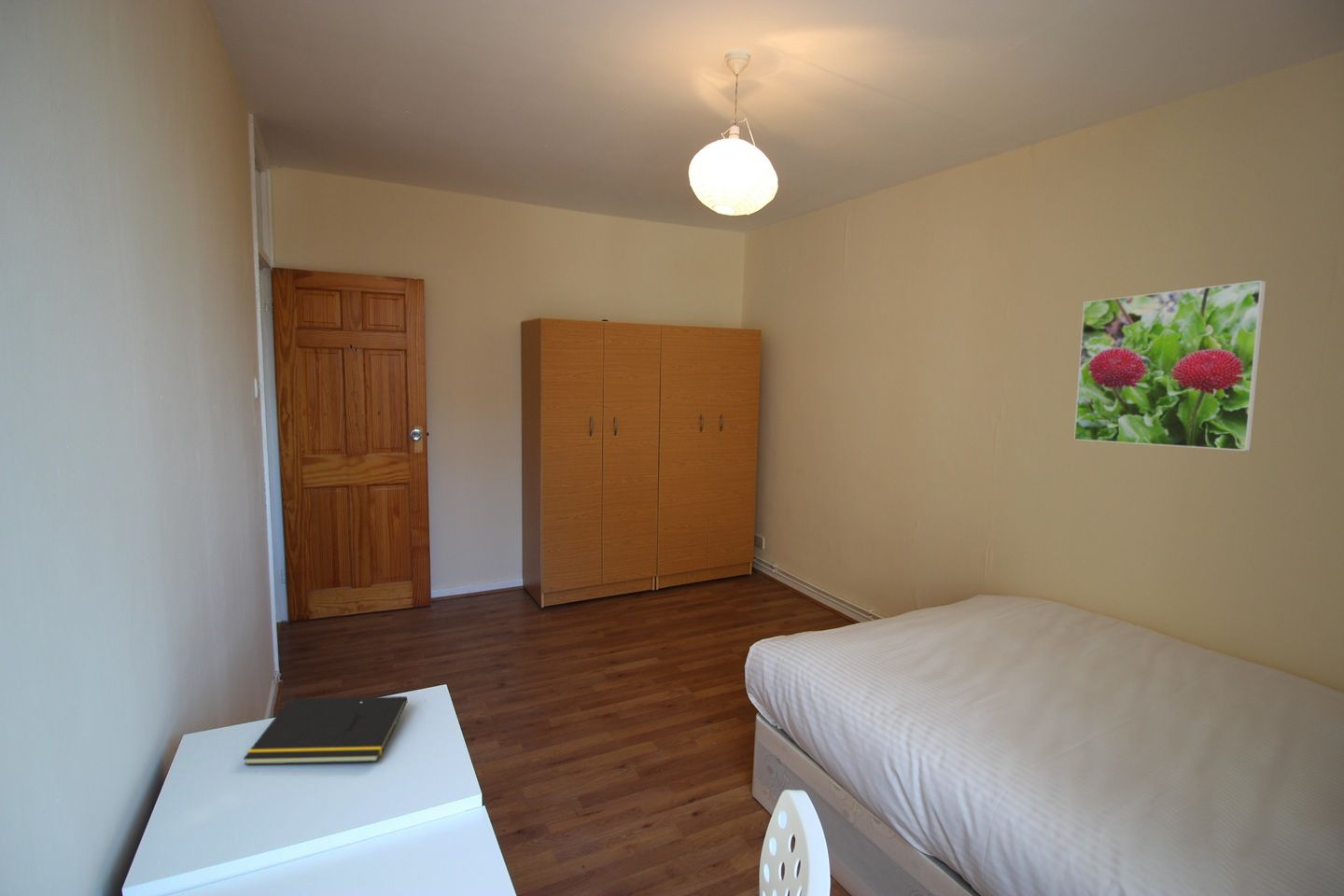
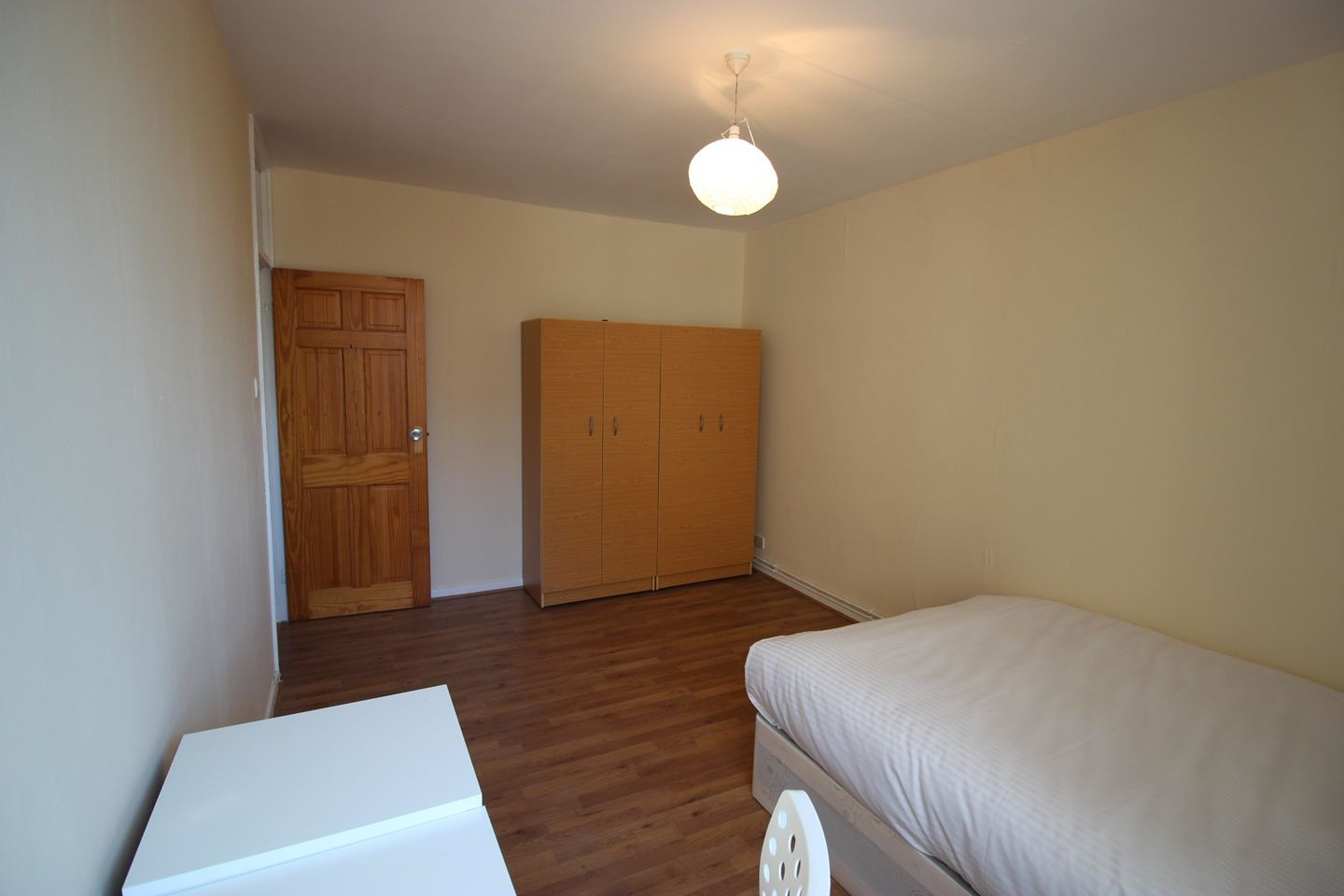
- notepad [243,695,408,765]
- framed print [1073,279,1267,452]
